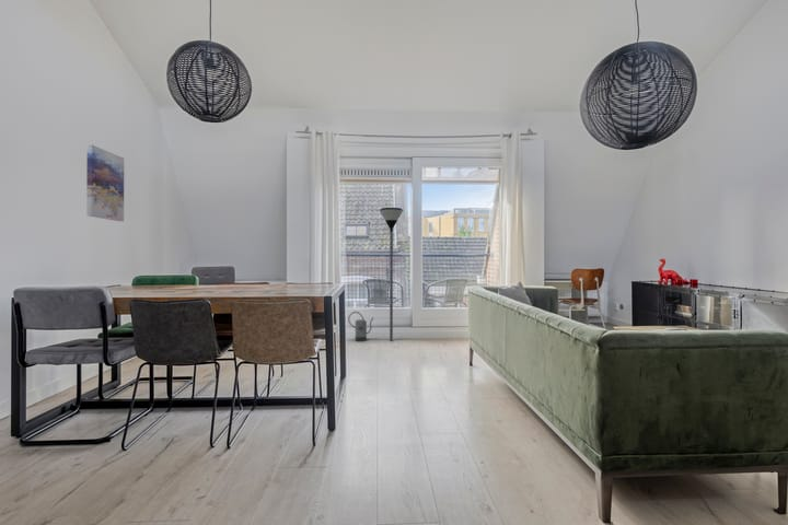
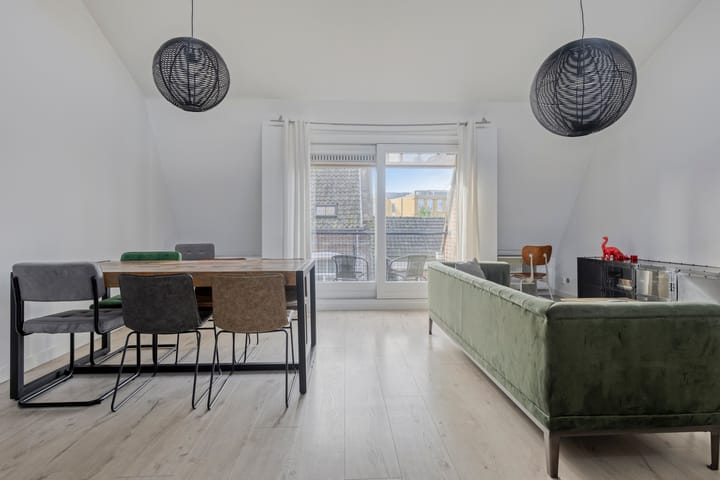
- wall art [85,143,125,222]
- floor lamp [379,207,404,342]
- watering can [347,311,375,342]
